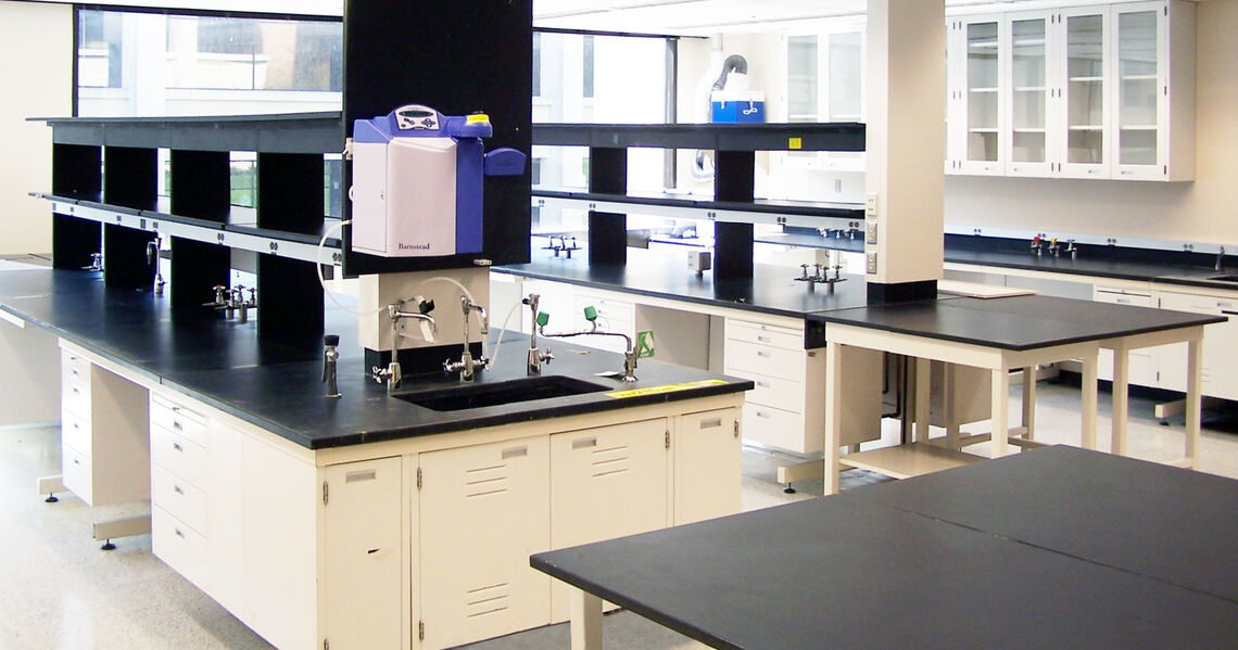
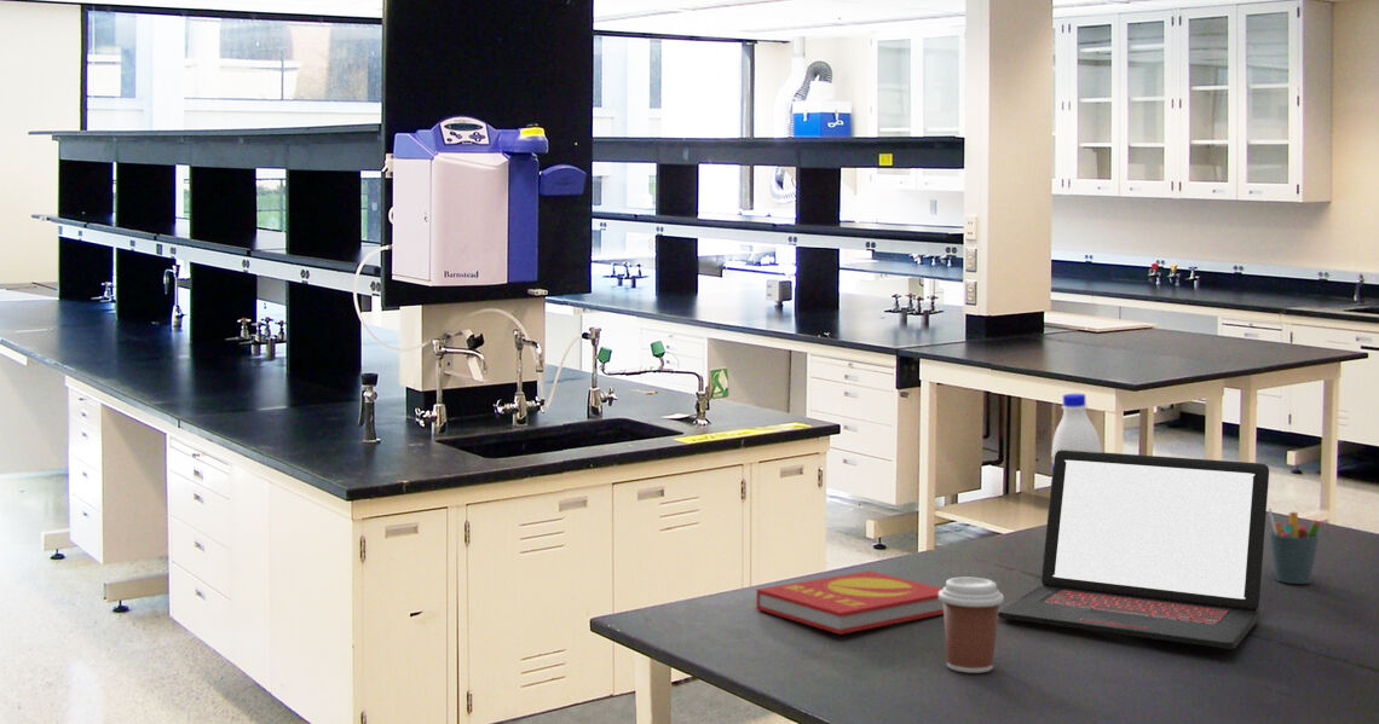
+ pen holder [1267,506,1322,585]
+ water bottle [1051,393,1103,468]
+ laptop [998,450,1270,650]
+ coffee cup [939,575,1005,674]
+ book [755,569,944,636]
